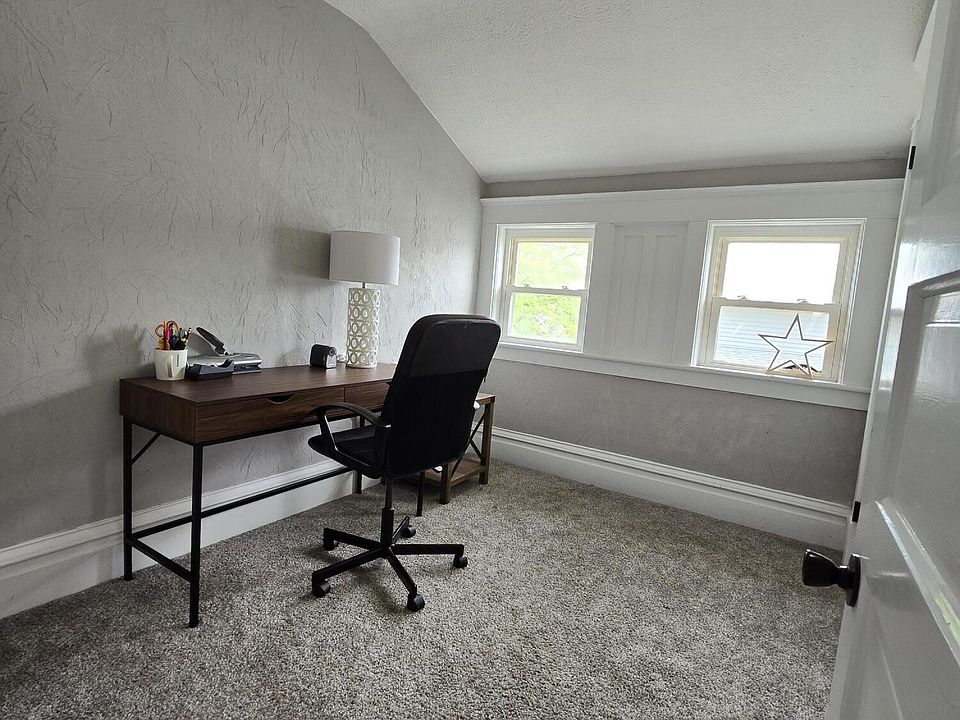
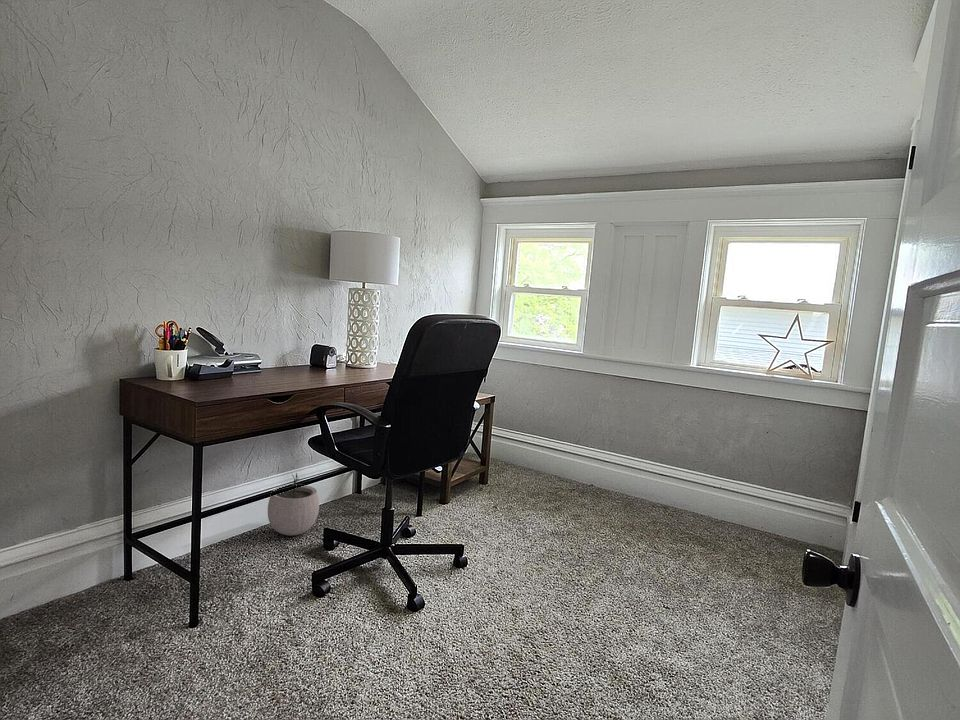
+ plant pot [267,472,320,536]
